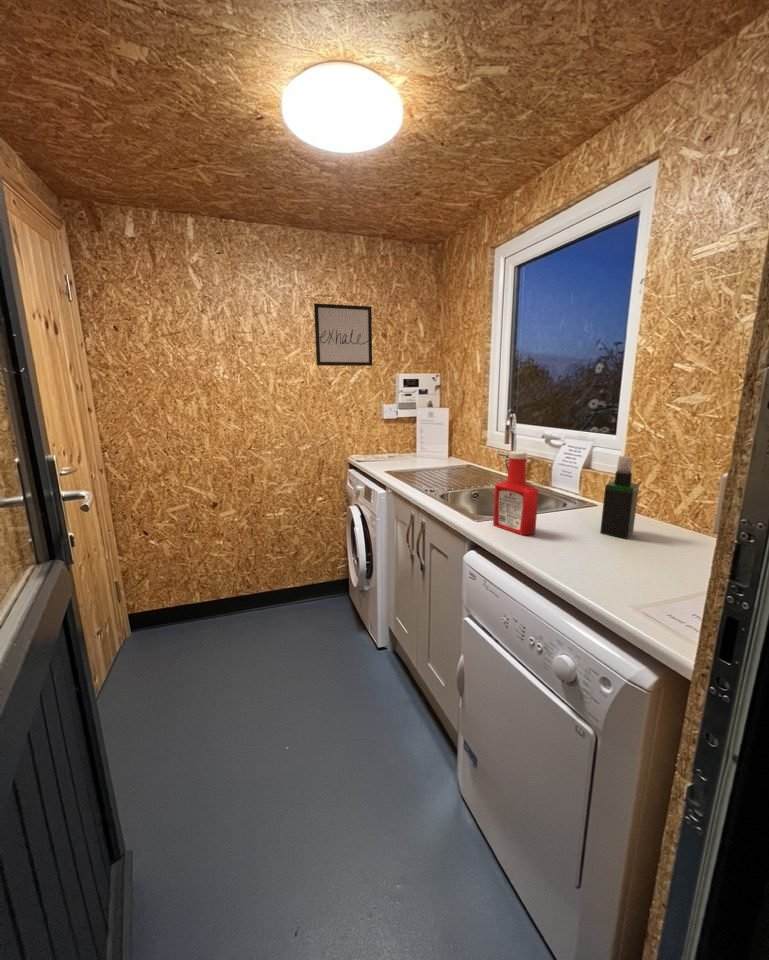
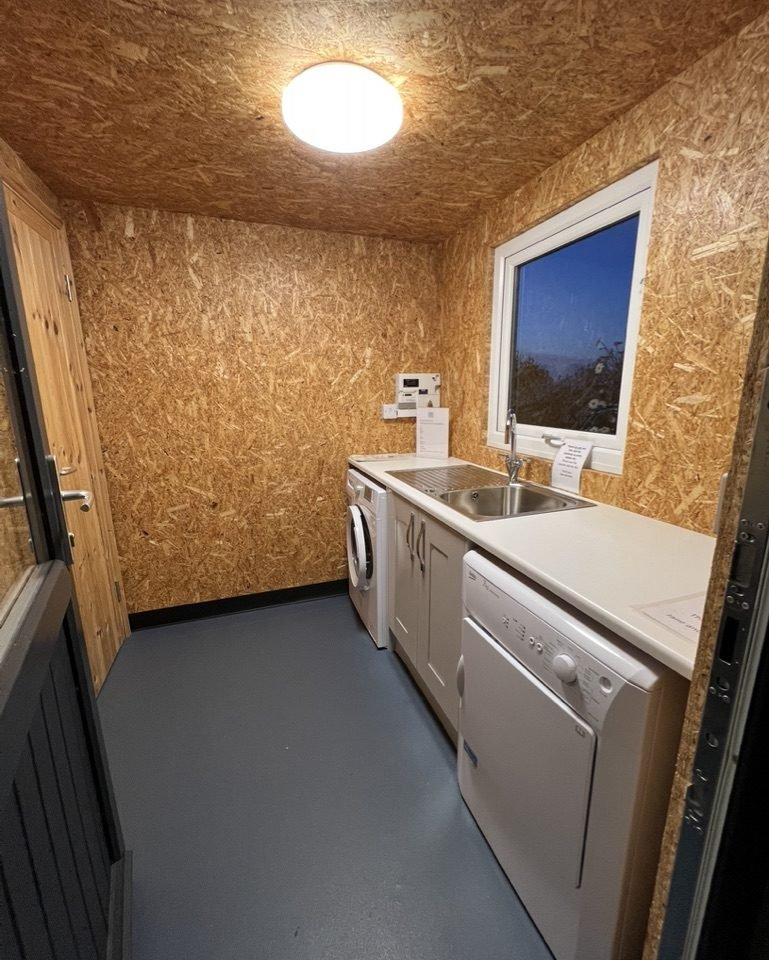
- spray bottle [599,455,640,540]
- wall art [313,302,373,367]
- soap bottle [492,450,539,536]
